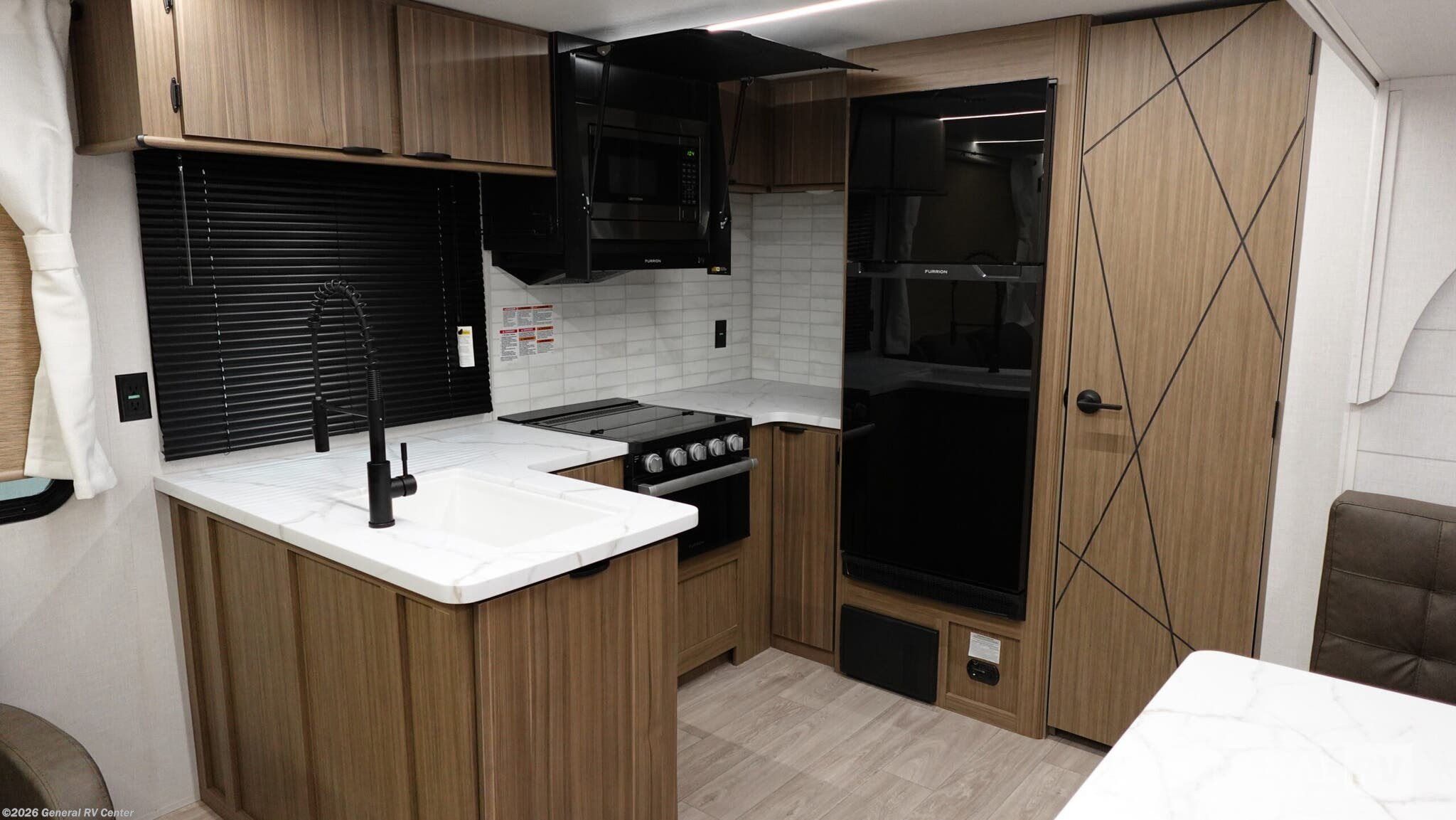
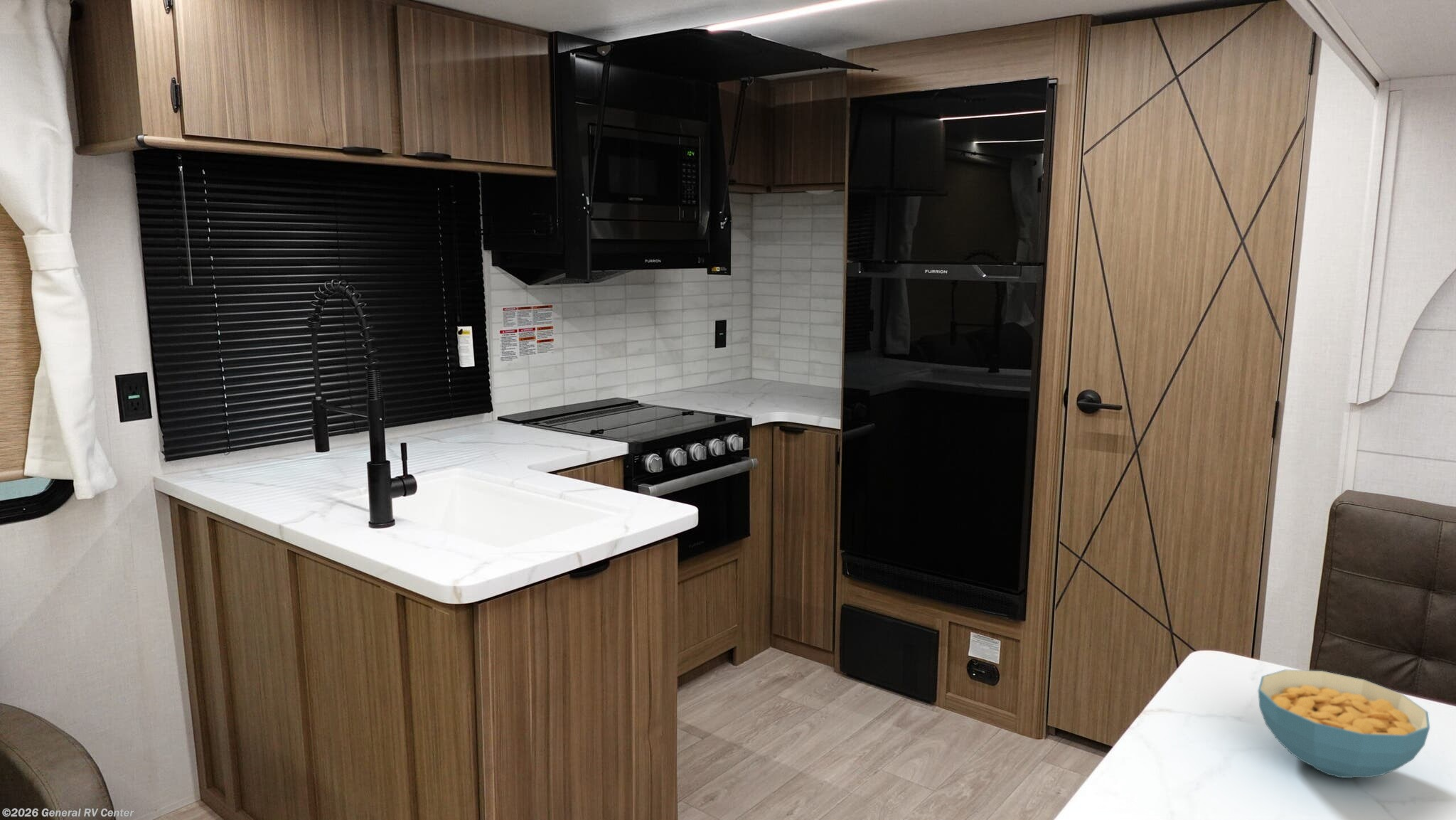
+ cereal bowl [1258,669,1430,779]
